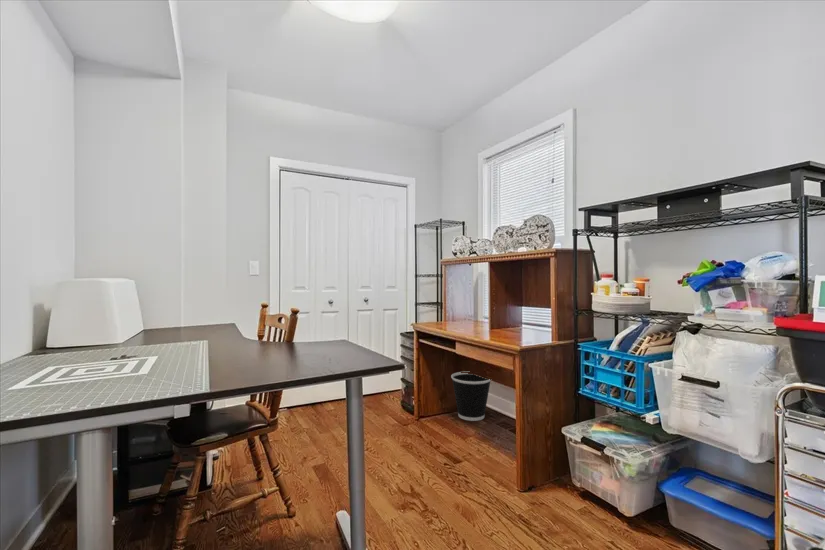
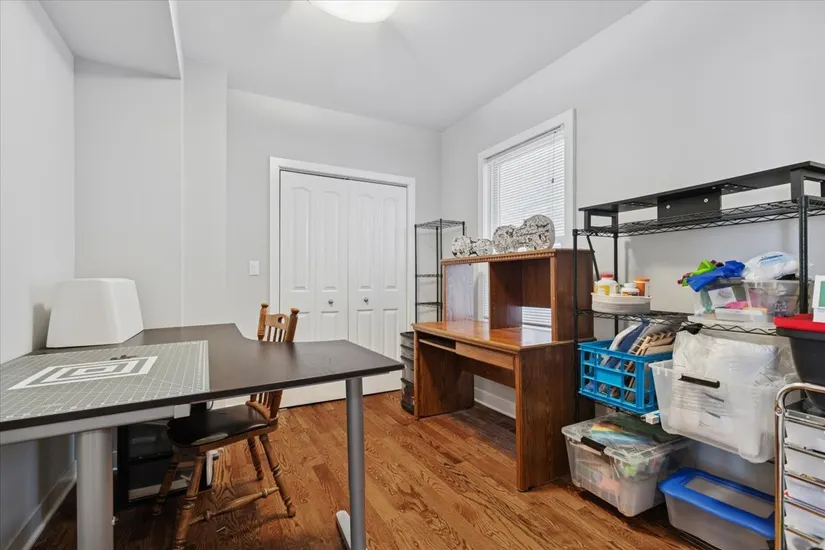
- wastebasket [450,371,492,422]
